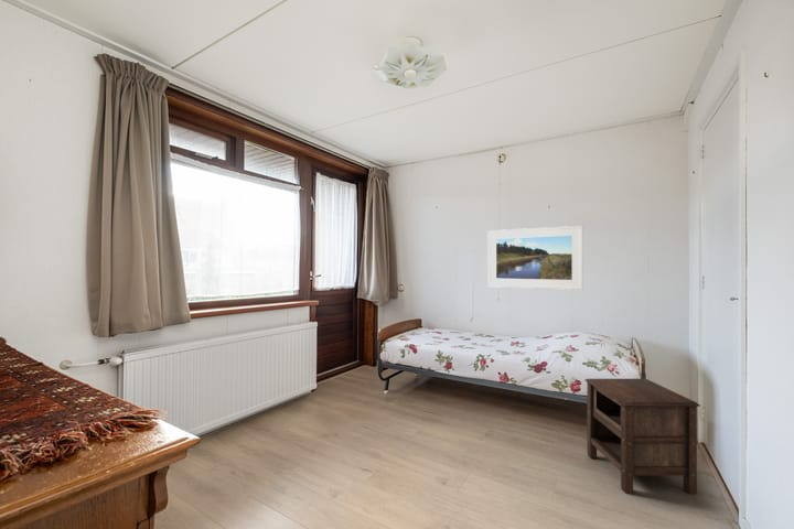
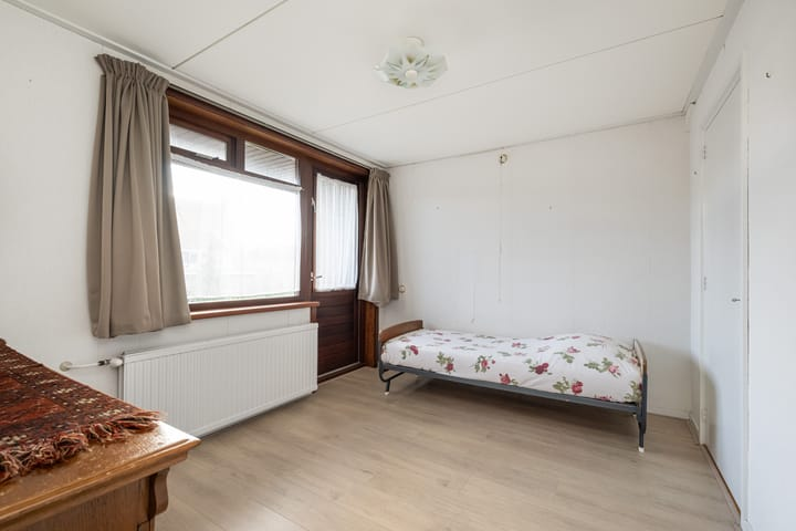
- nightstand [583,378,701,495]
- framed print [486,225,584,291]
